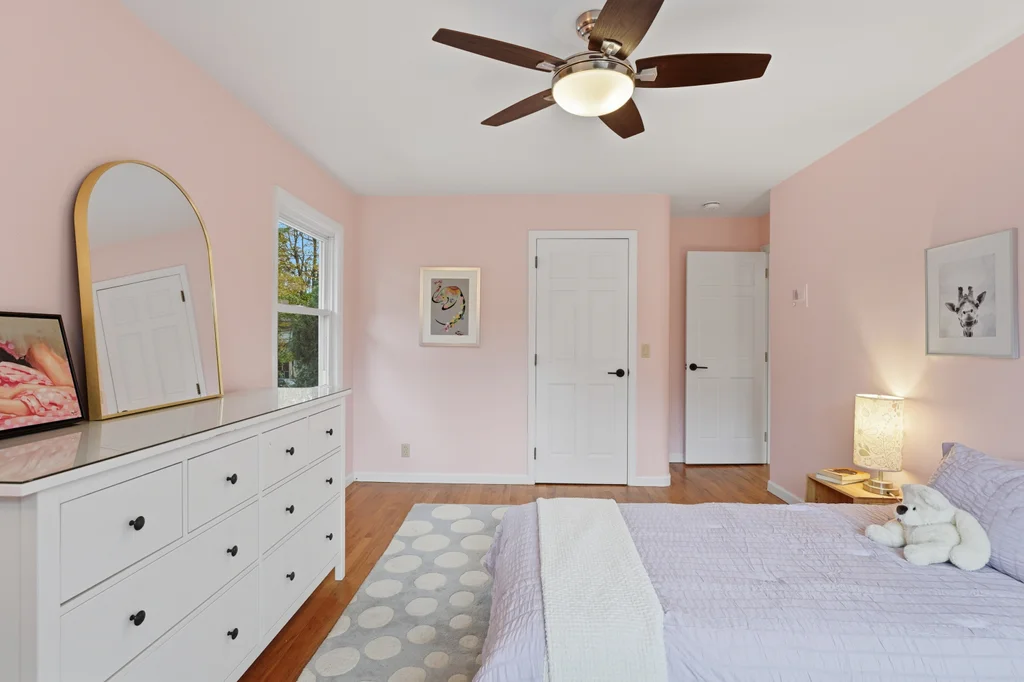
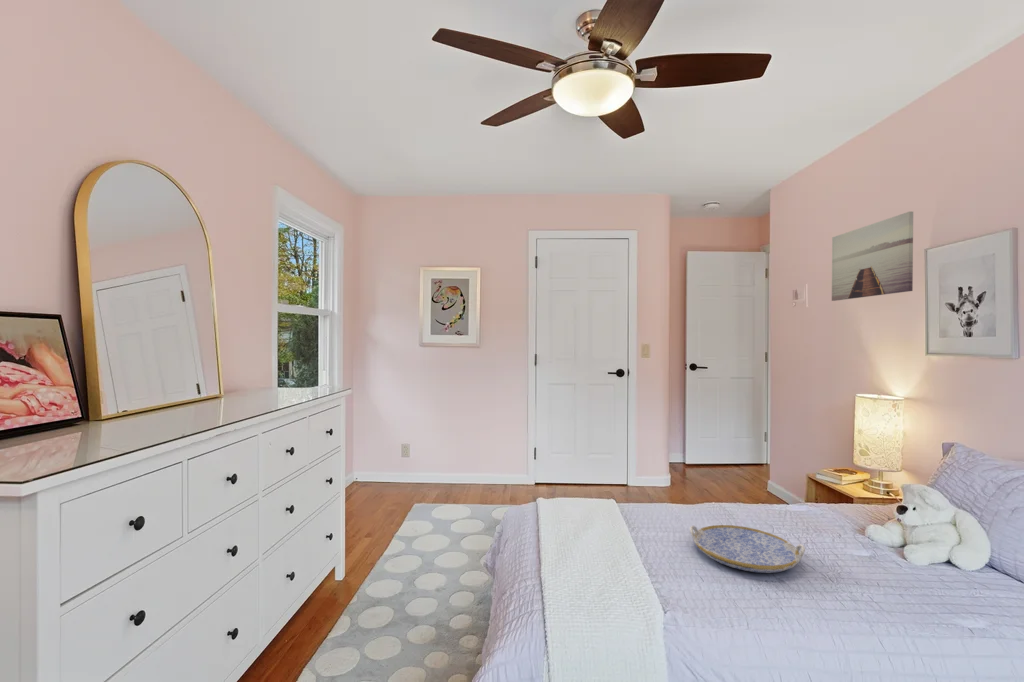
+ serving tray [689,524,806,574]
+ wall art [831,211,914,302]
